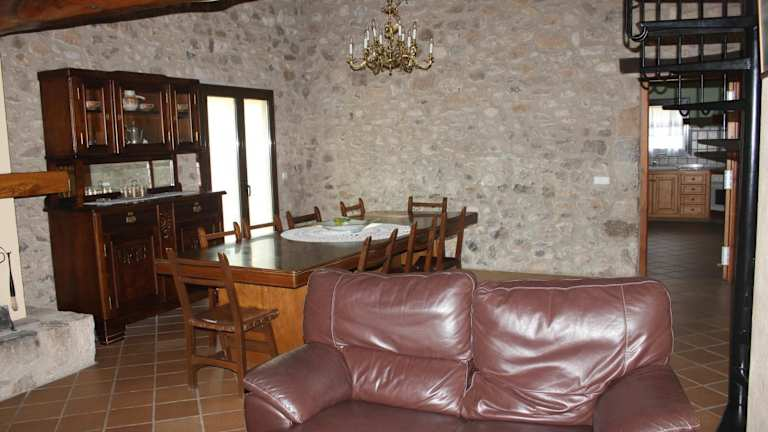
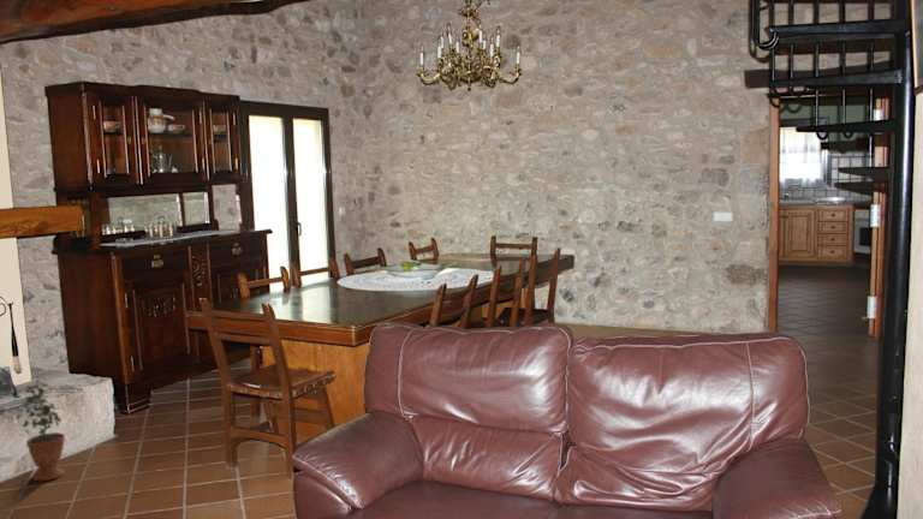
+ potted plant [16,378,66,482]
